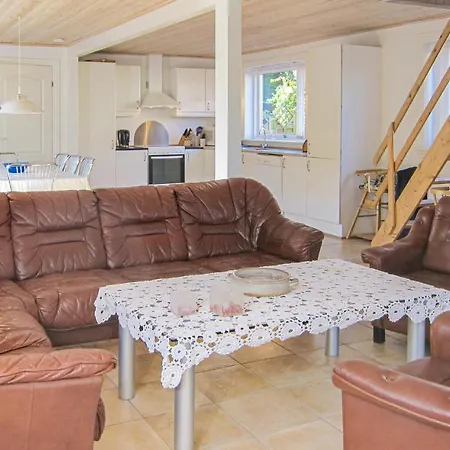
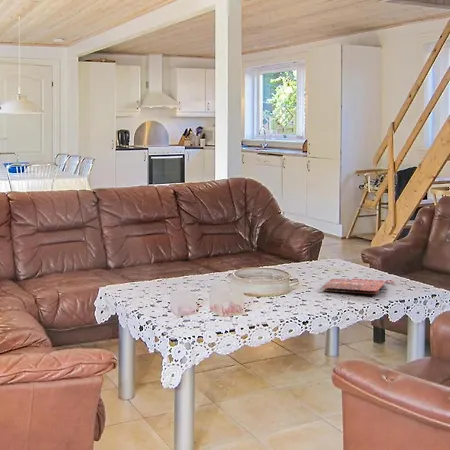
+ cover [321,277,396,295]
